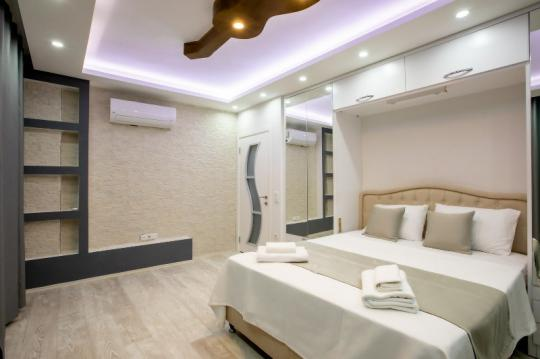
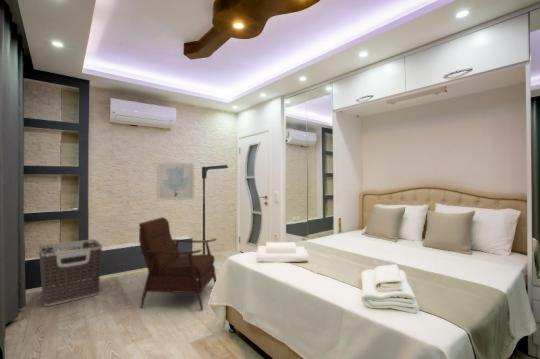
+ floor lamp [201,164,230,254]
+ armchair [138,216,218,311]
+ clothes hamper [38,238,103,307]
+ wall art [156,161,195,202]
